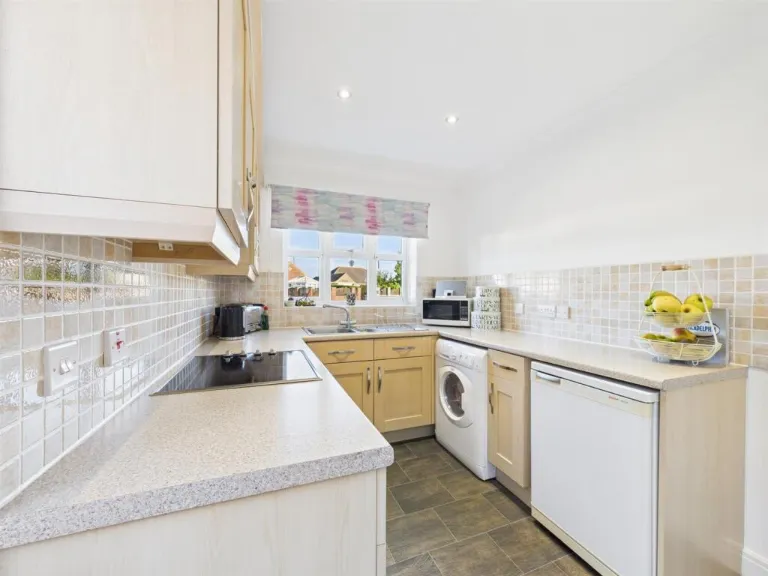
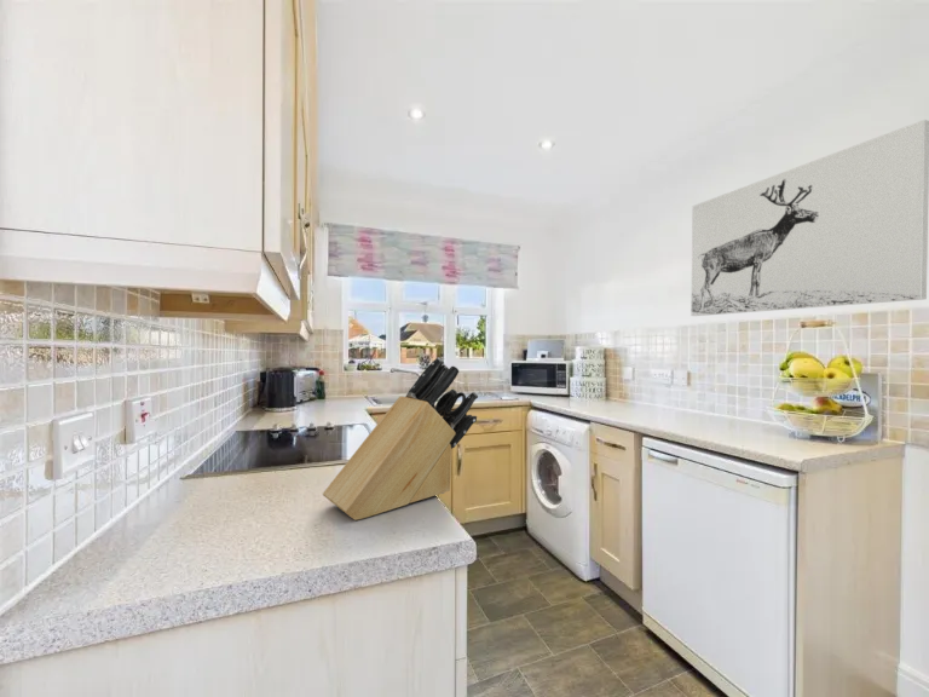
+ knife block [322,357,479,522]
+ wall art [689,119,929,317]
